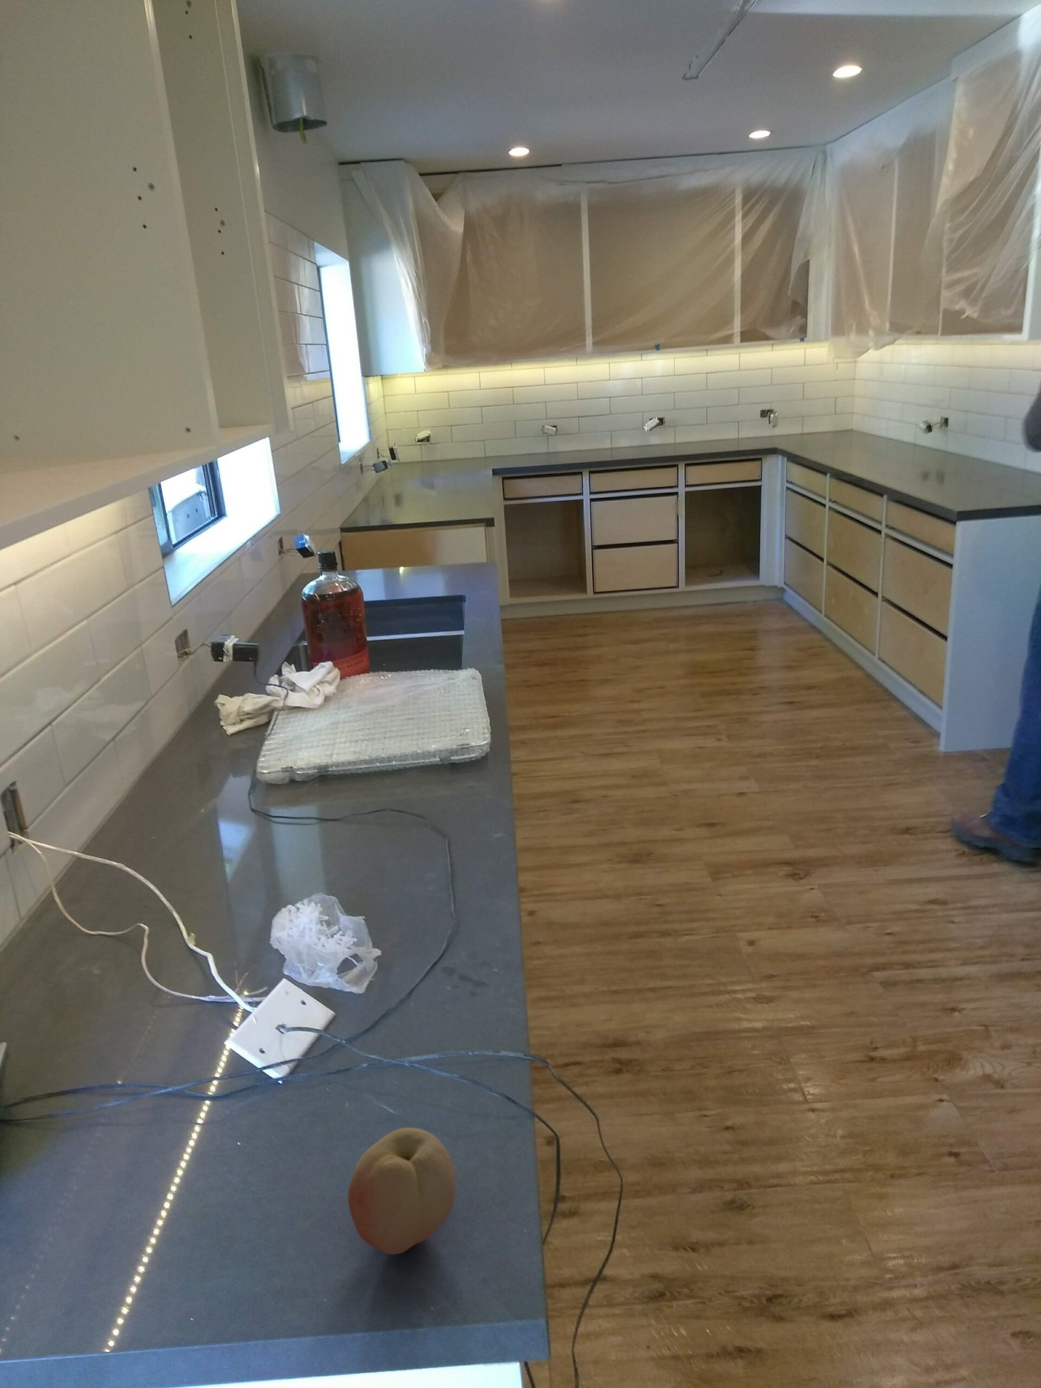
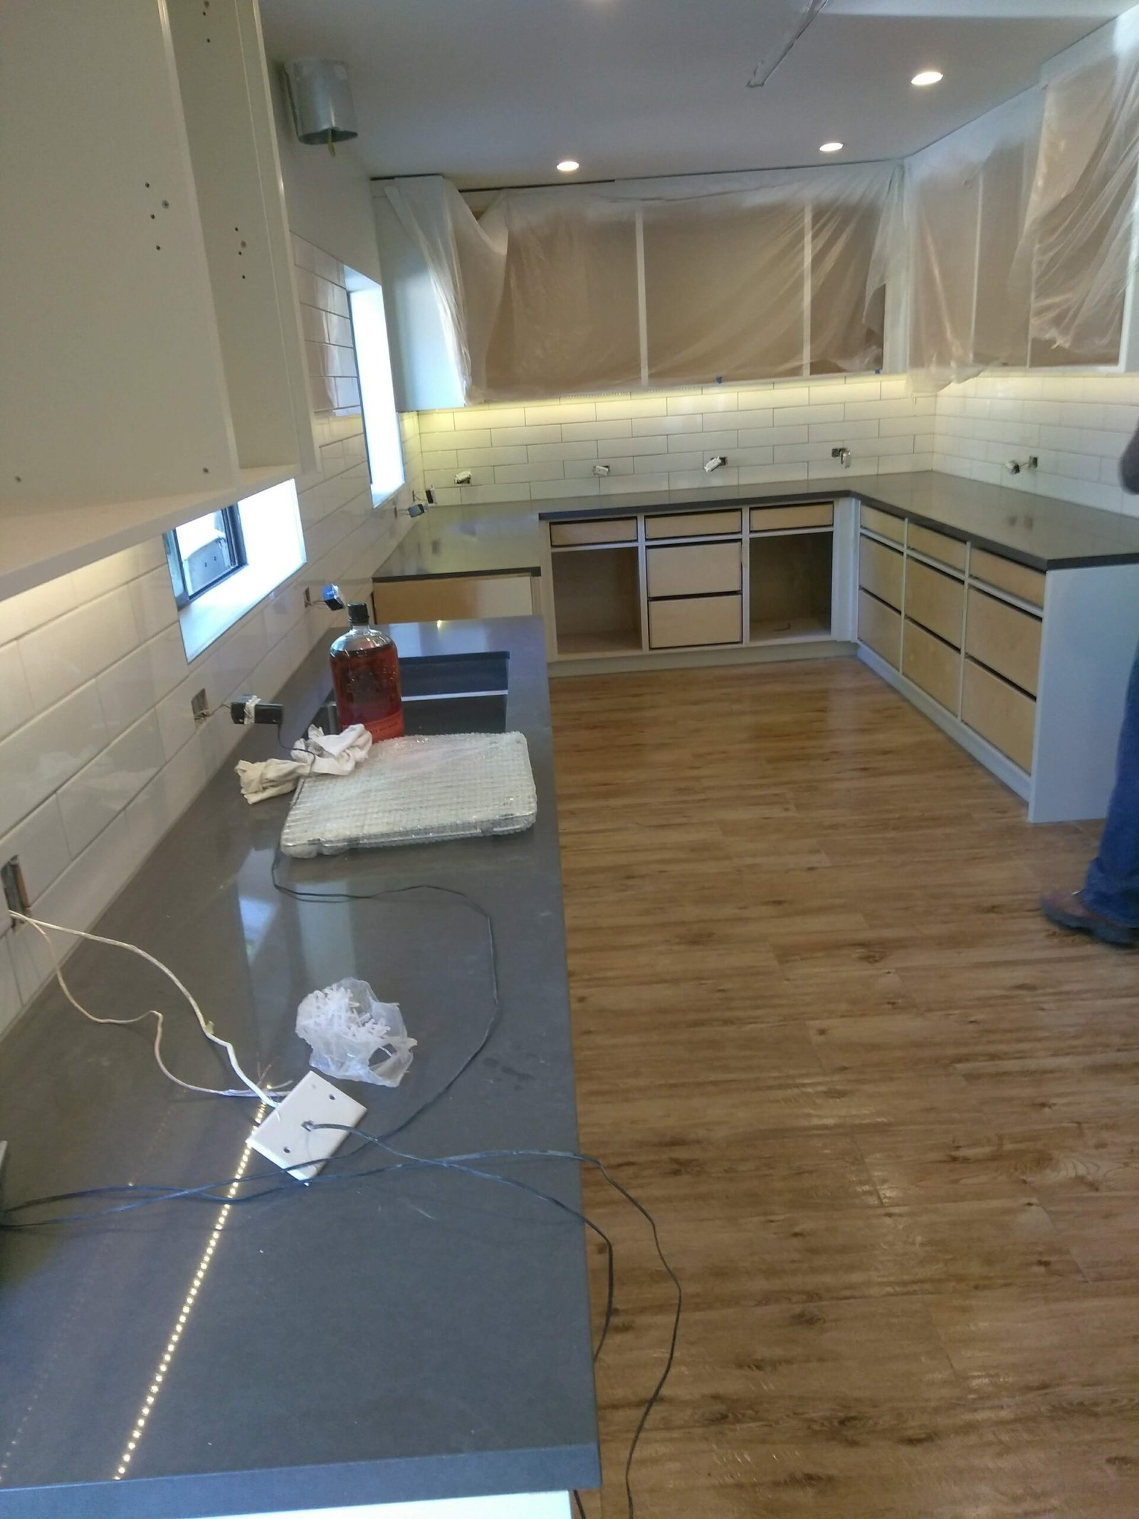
- fruit [348,1127,456,1256]
